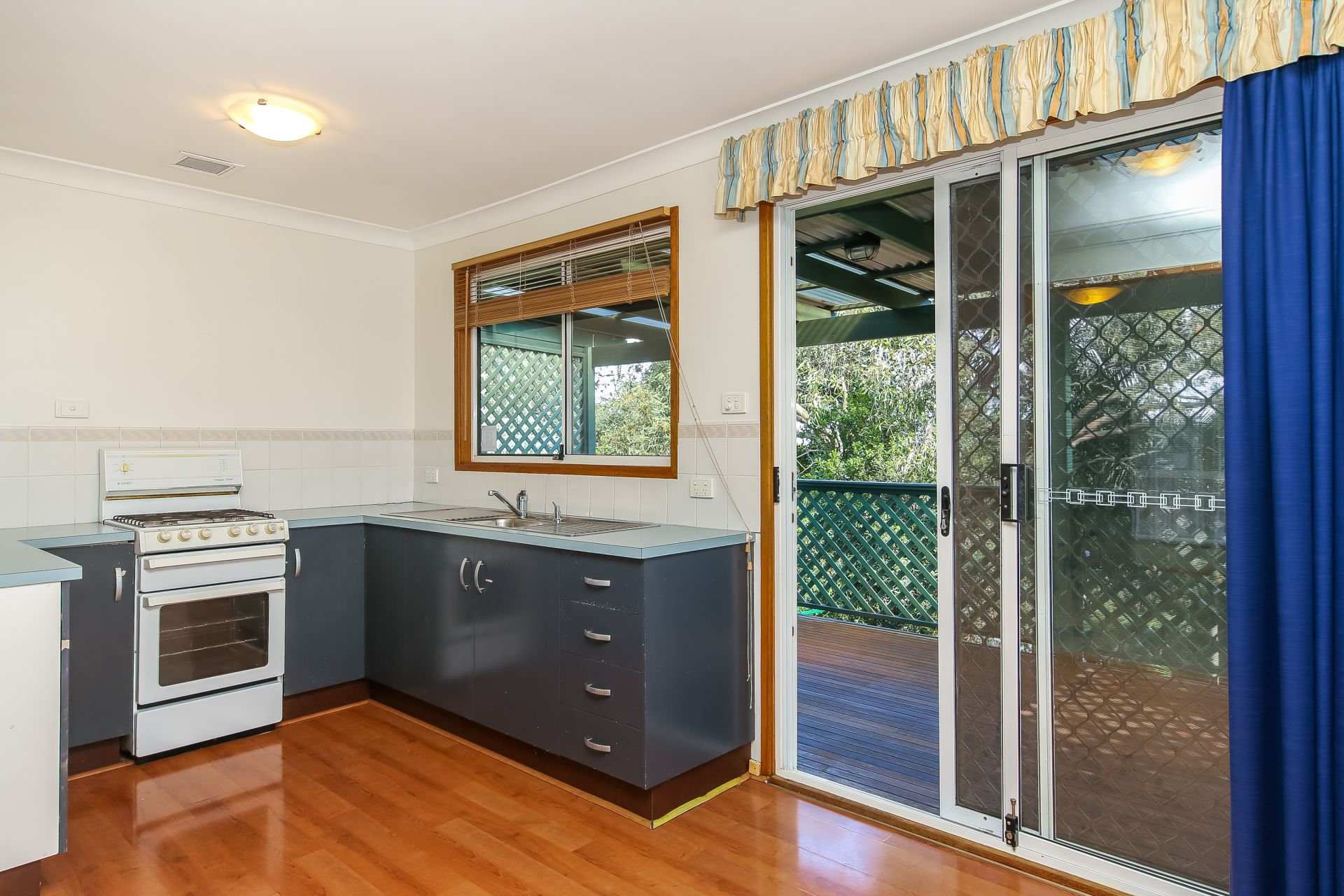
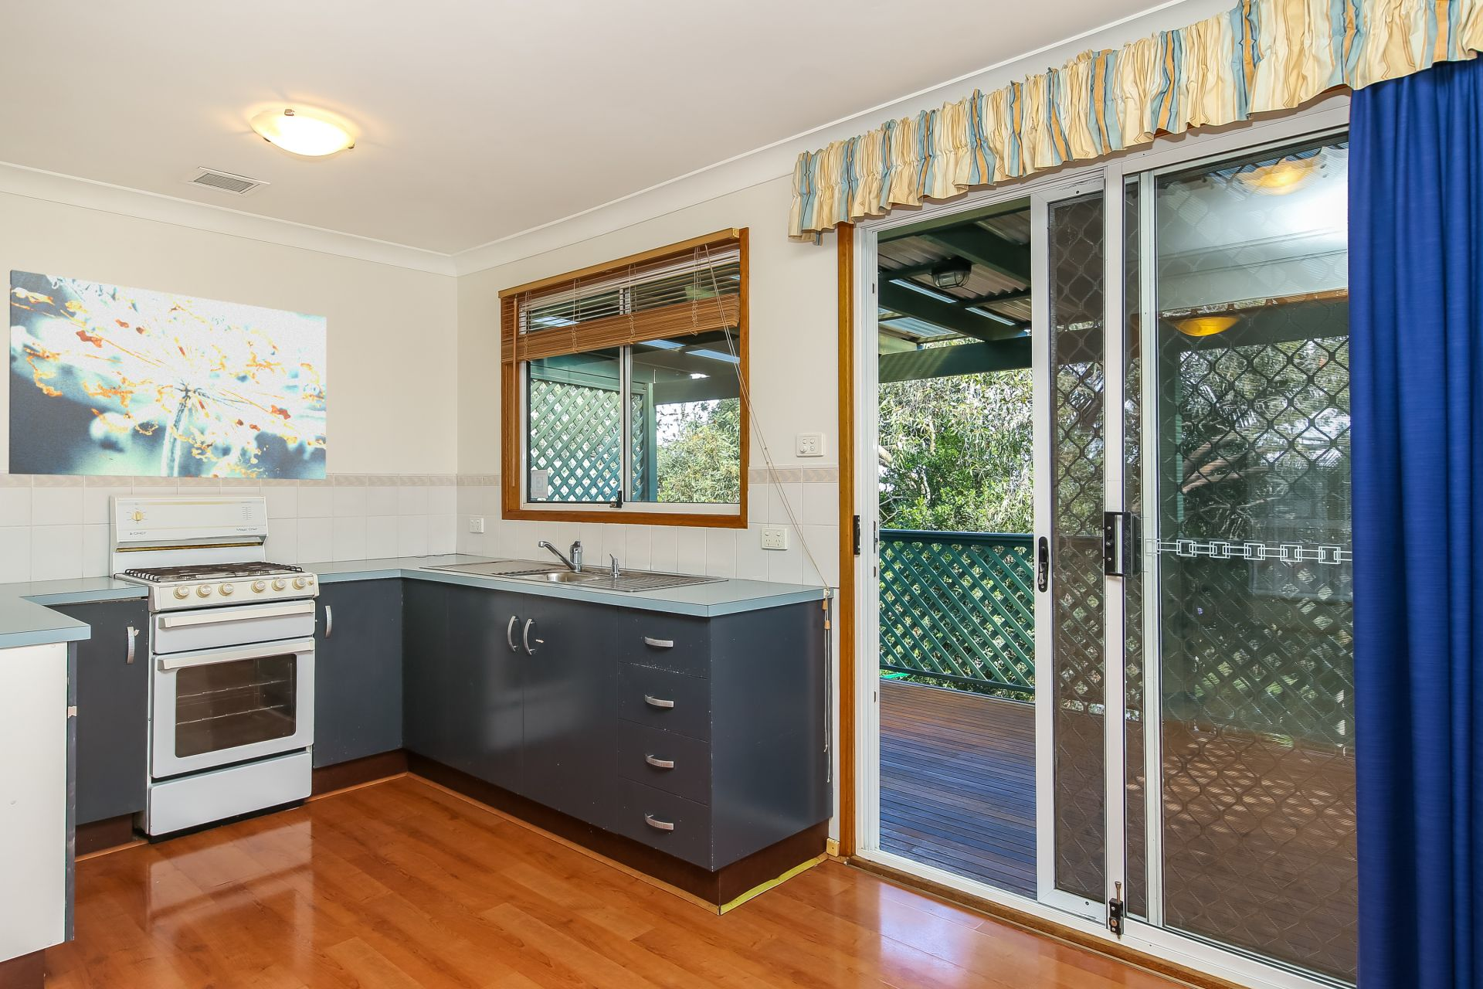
+ wall art [8,269,327,480]
